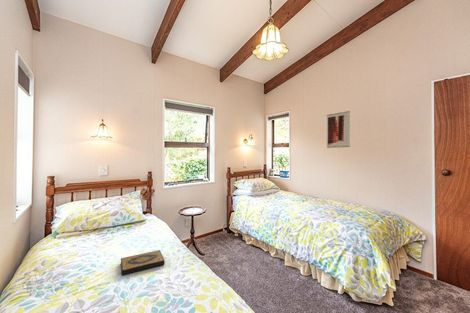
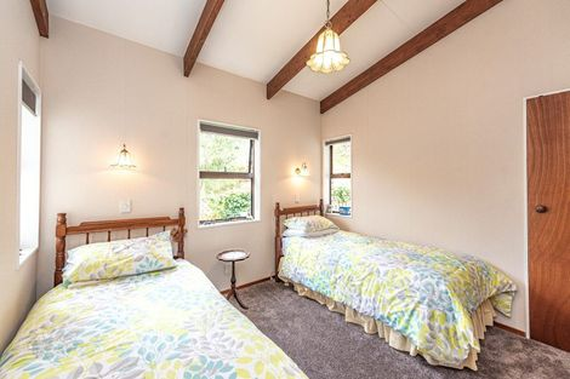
- hardback book [120,249,165,276]
- wall art [326,110,351,149]
